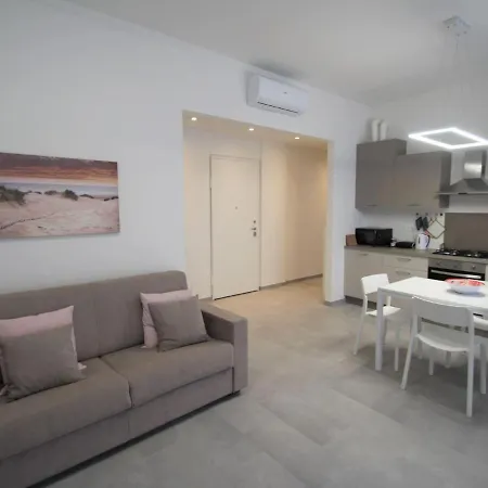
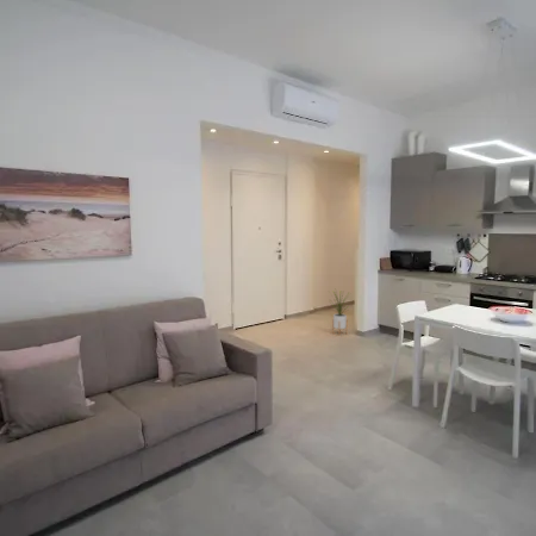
+ house plant [329,289,350,336]
